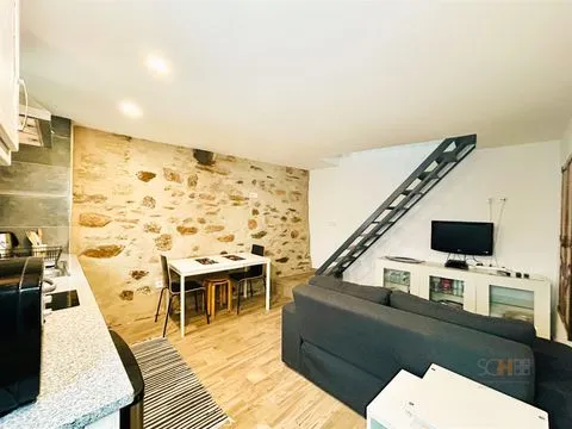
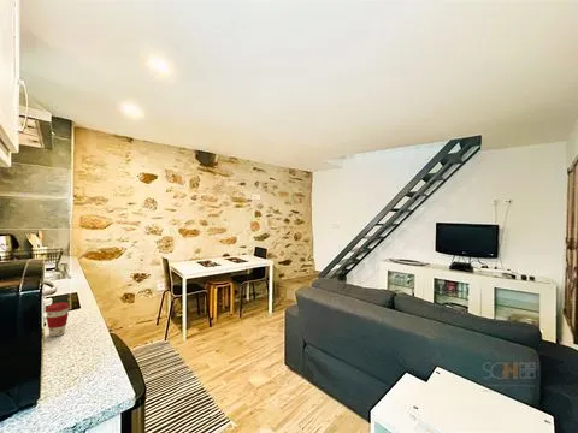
+ coffee cup [45,301,71,338]
